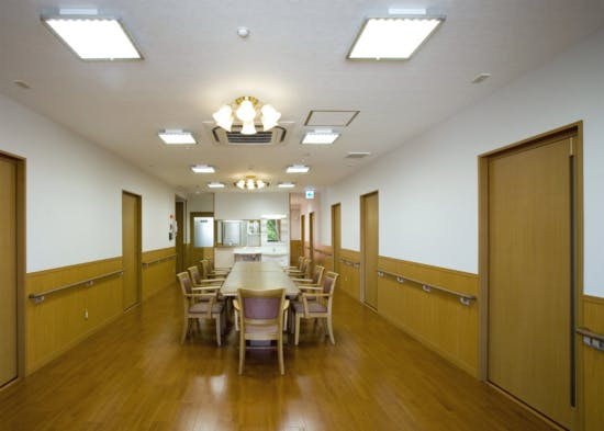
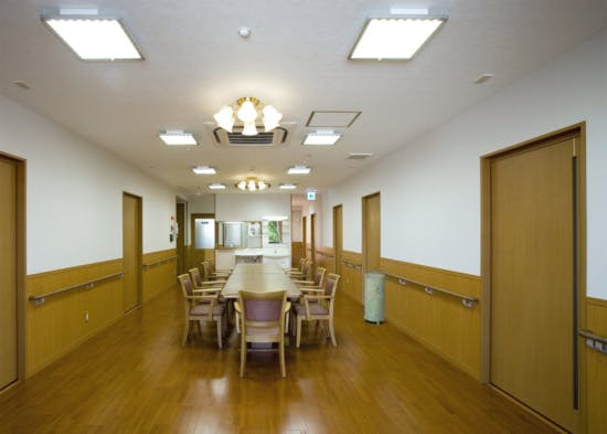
+ trash can [363,269,386,326]
